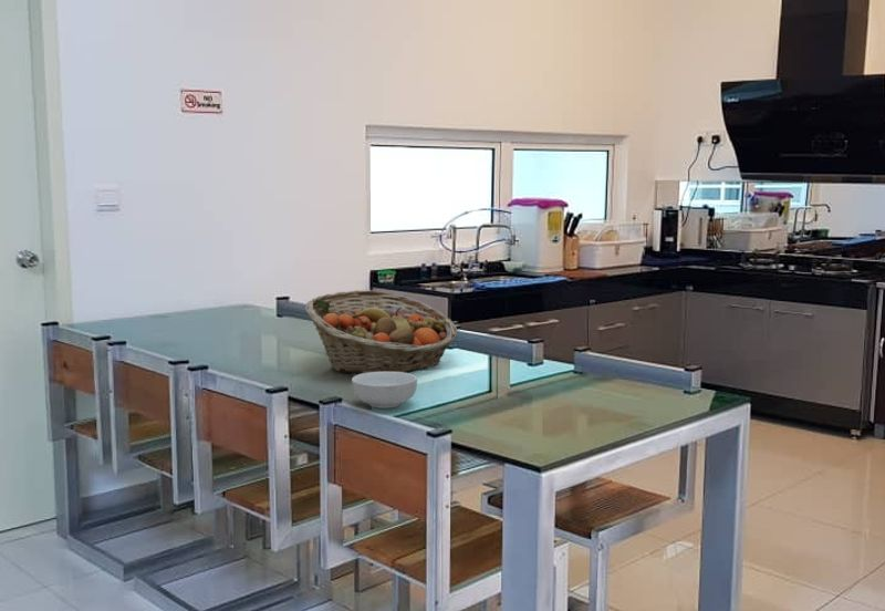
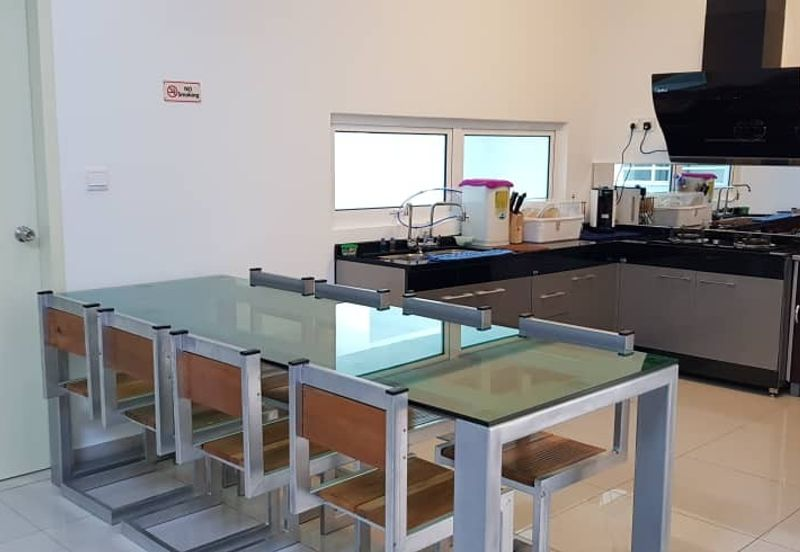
- cereal bowl [351,372,418,410]
- fruit basket [304,289,458,375]
